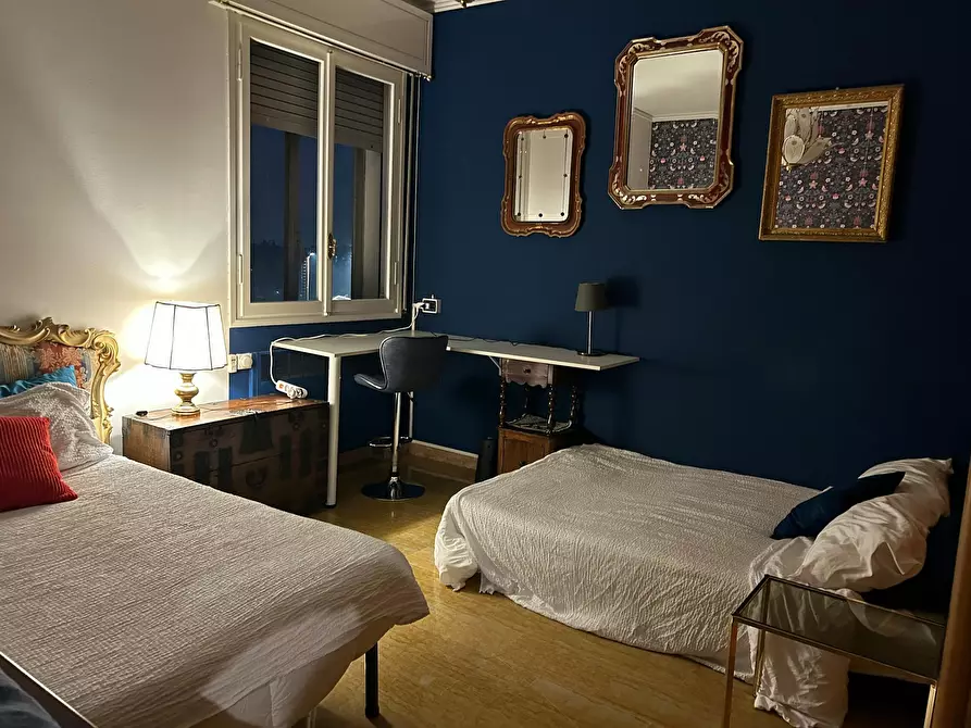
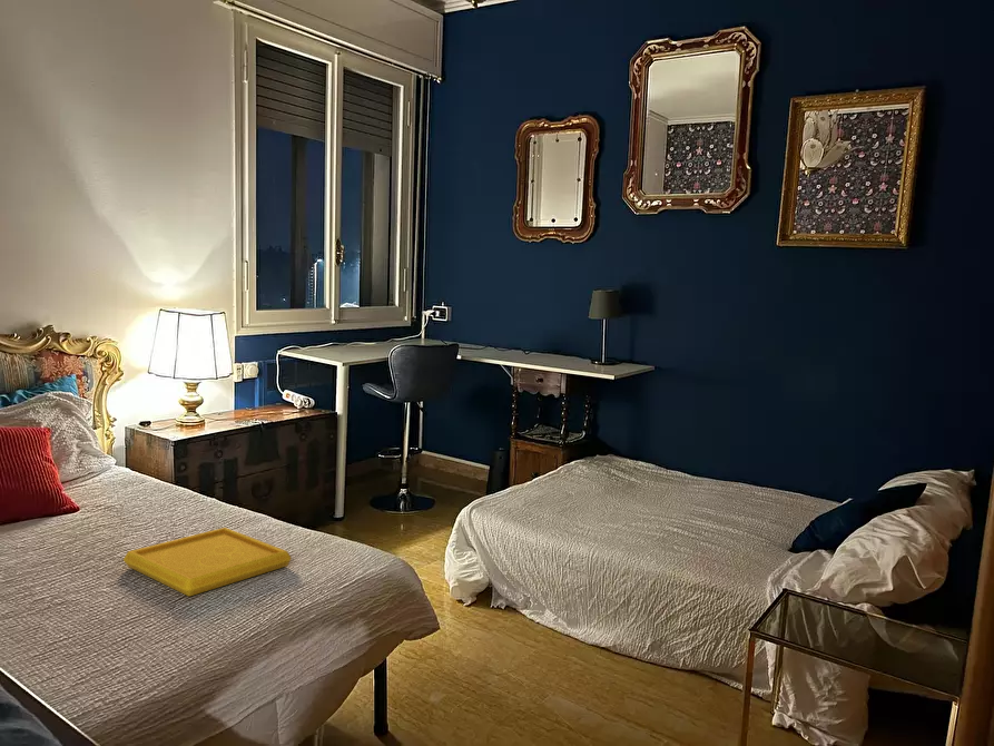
+ serving tray [122,527,293,597]
